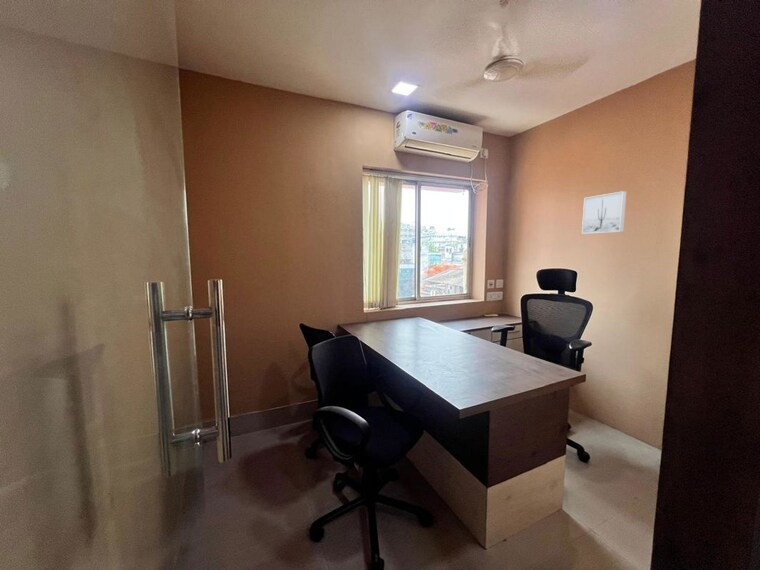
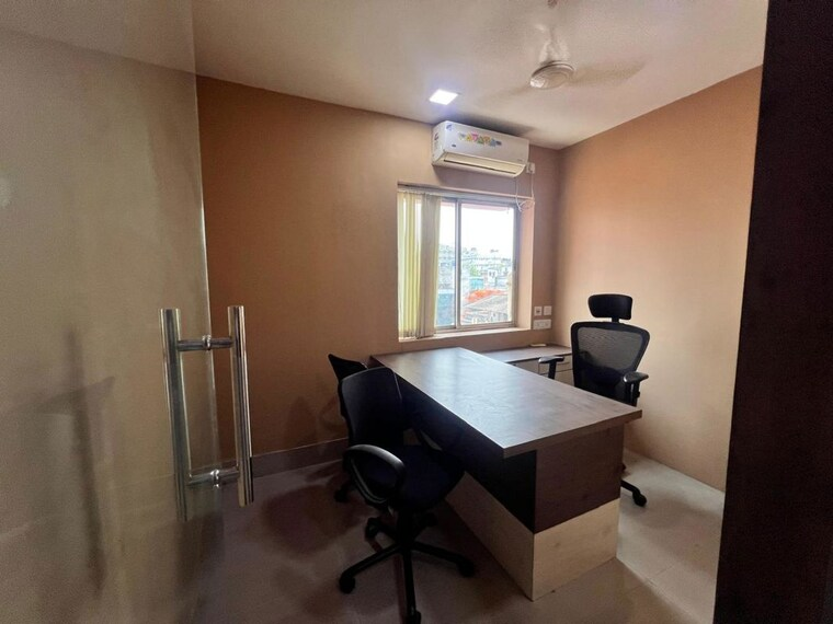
- wall art [581,190,627,235]
